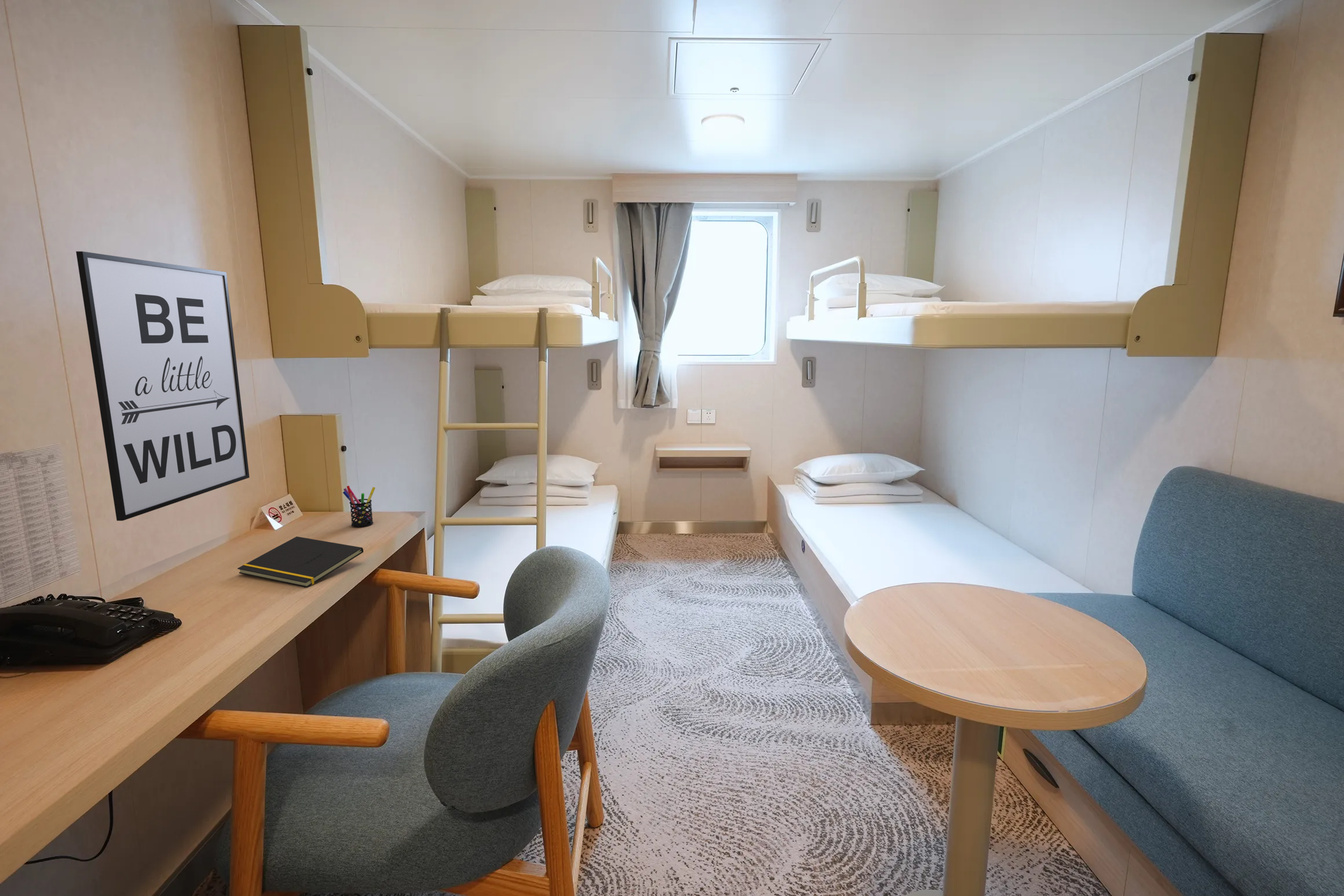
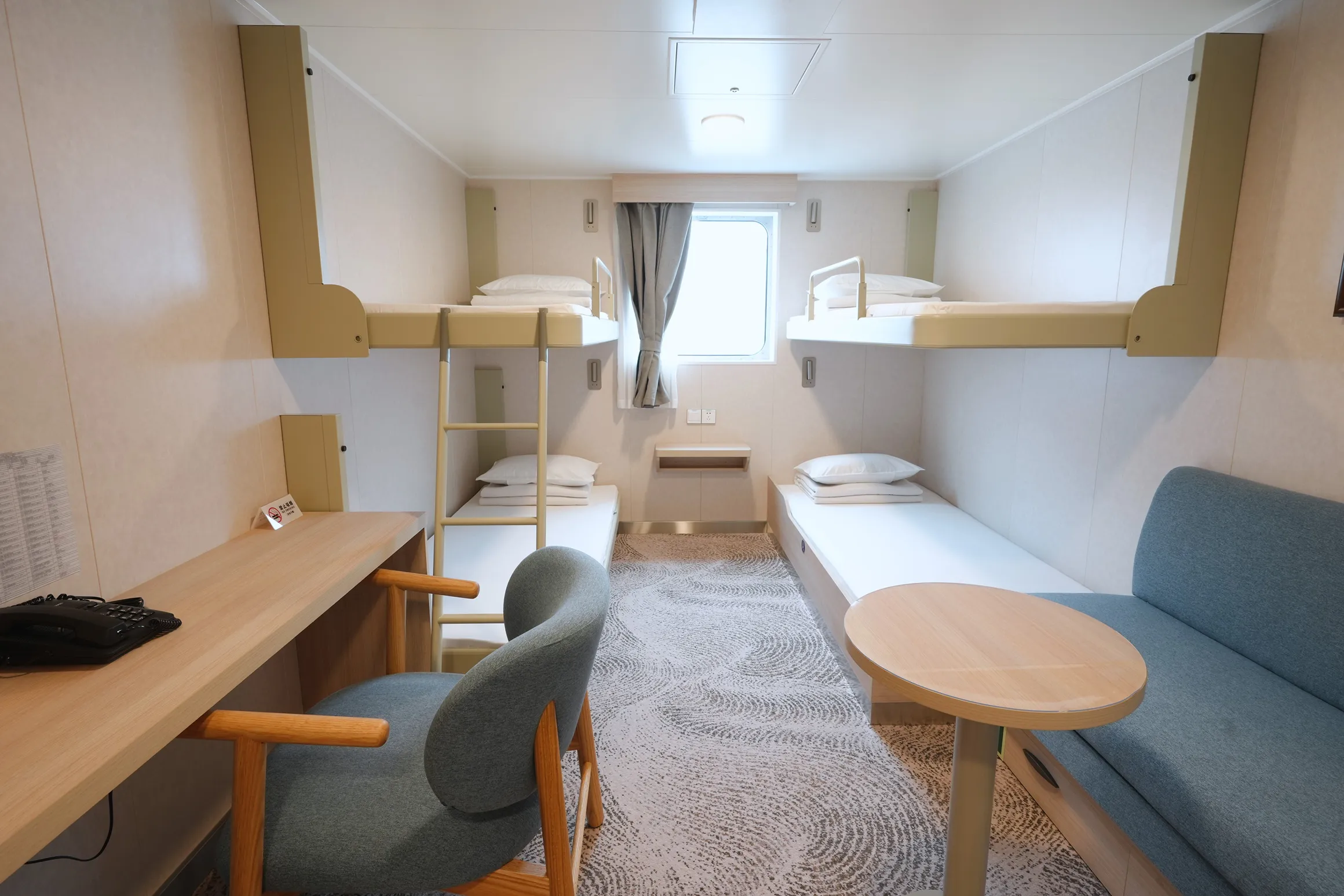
- pen holder [342,485,376,528]
- wall art [75,251,250,521]
- notepad [237,536,364,588]
